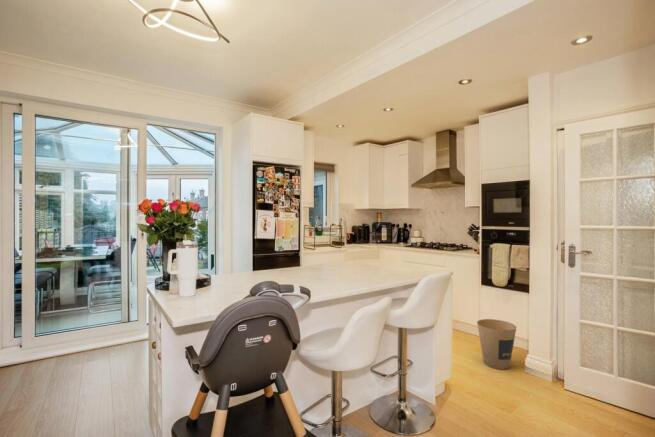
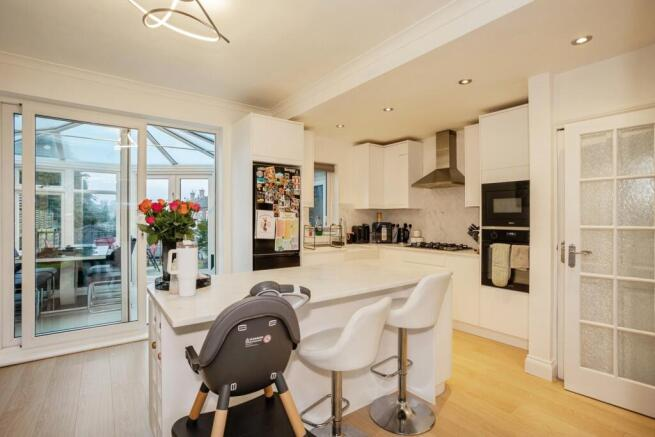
- trash can [476,318,517,371]
